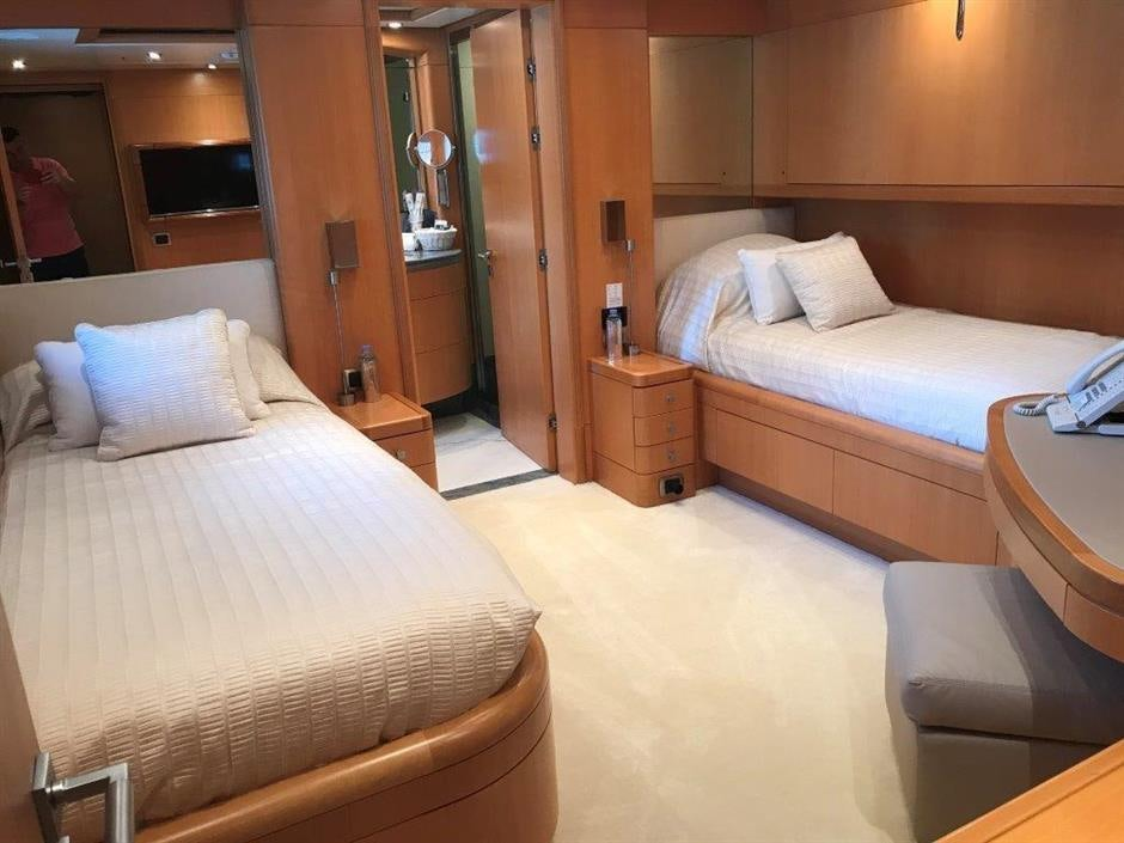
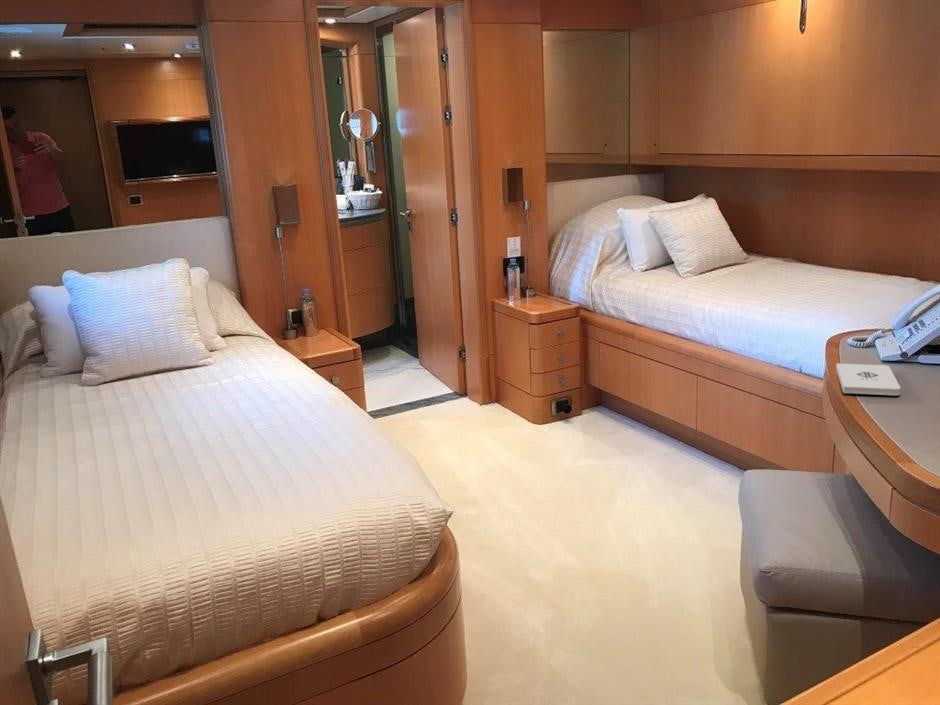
+ notepad [835,362,901,396]
